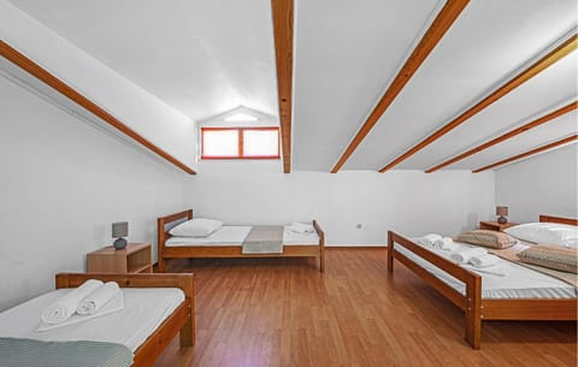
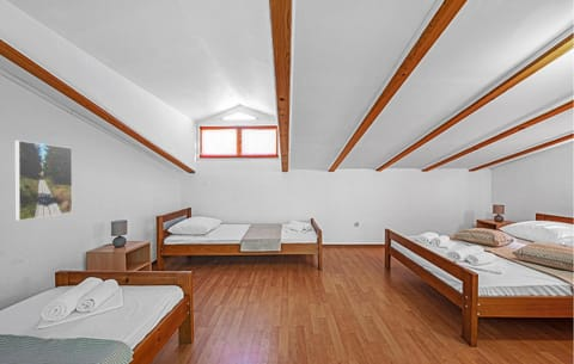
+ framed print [14,140,73,222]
